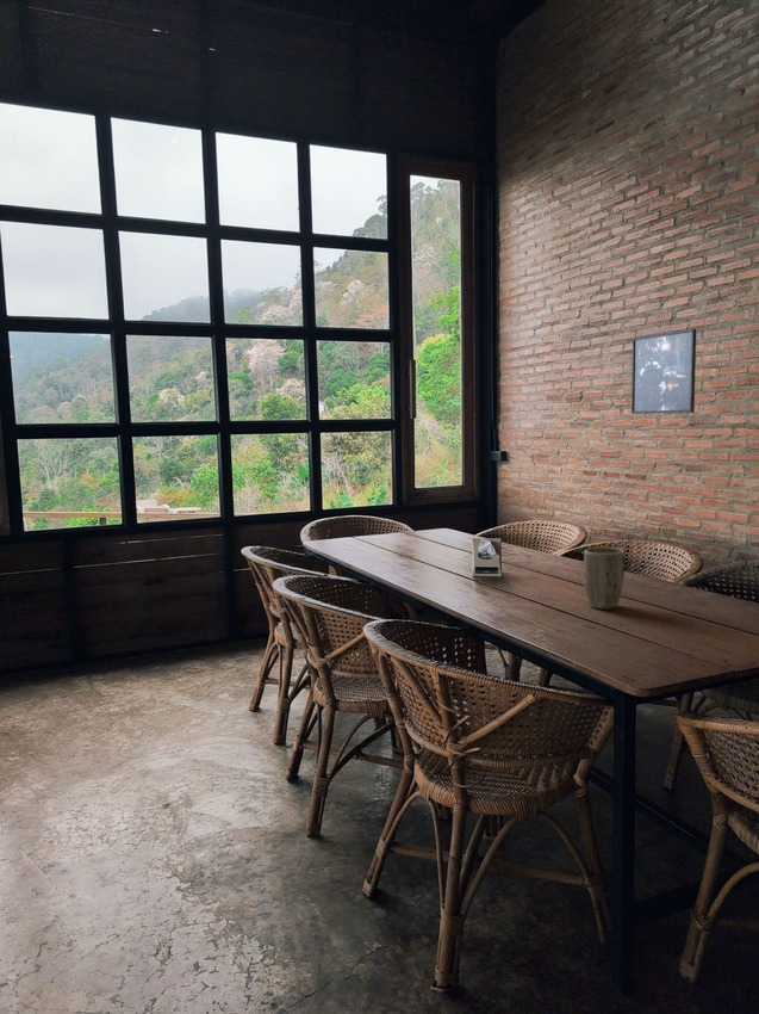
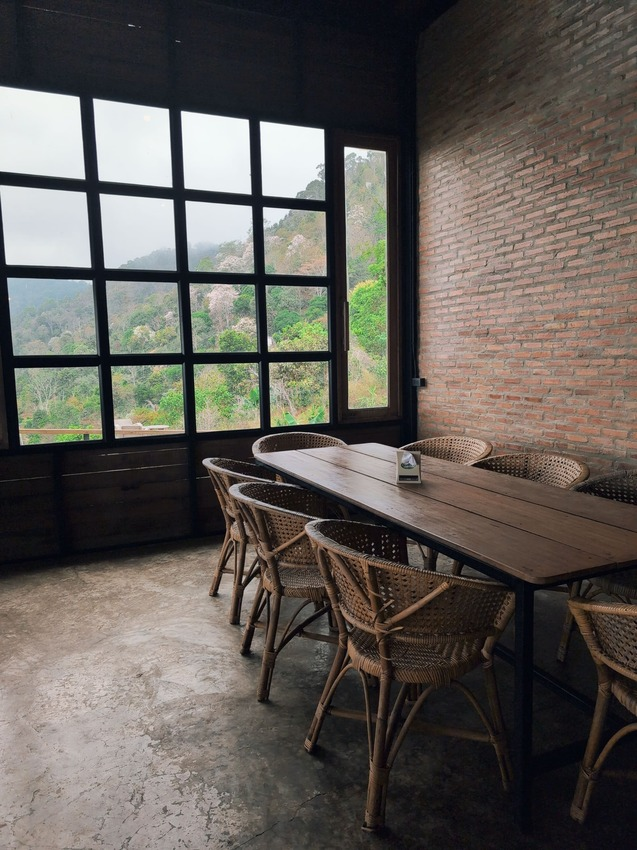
- plant pot [583,546,626,611]
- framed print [630,328,697,415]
